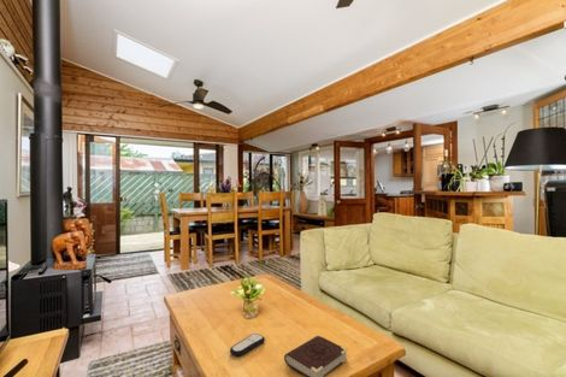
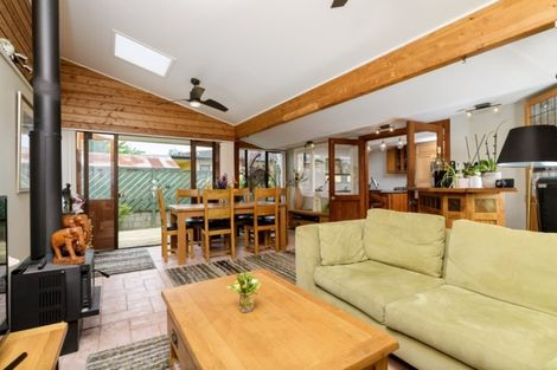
- remote control [229,332,266,358]
- book [283,335,349,377]
